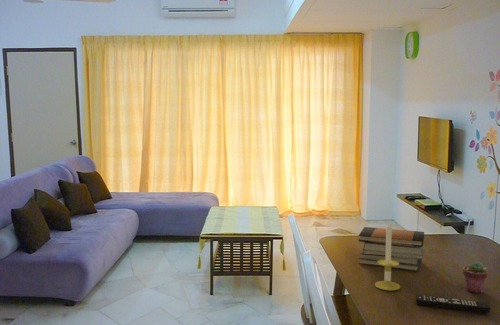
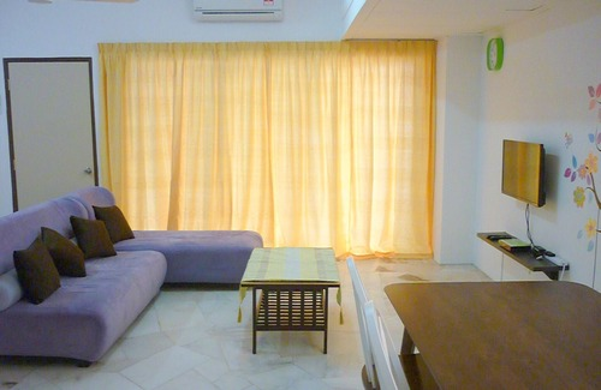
- book stack [358,226,425,272]
- remote control [415,294,491,313]
- potted succulent [462,260,489,294]
- candle [374,221,401,291]
